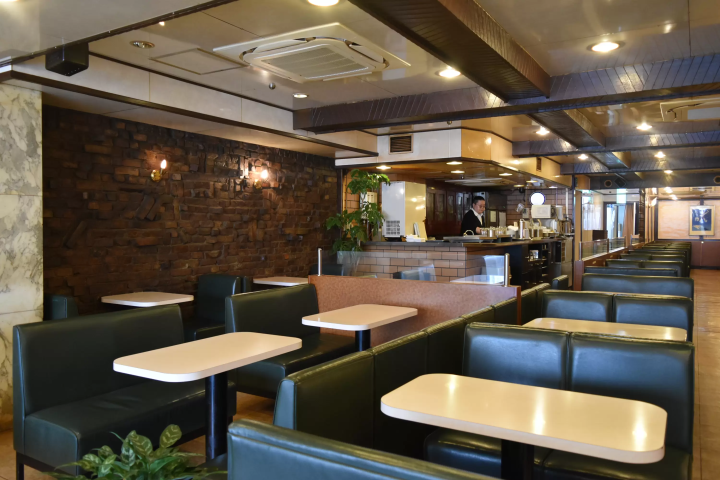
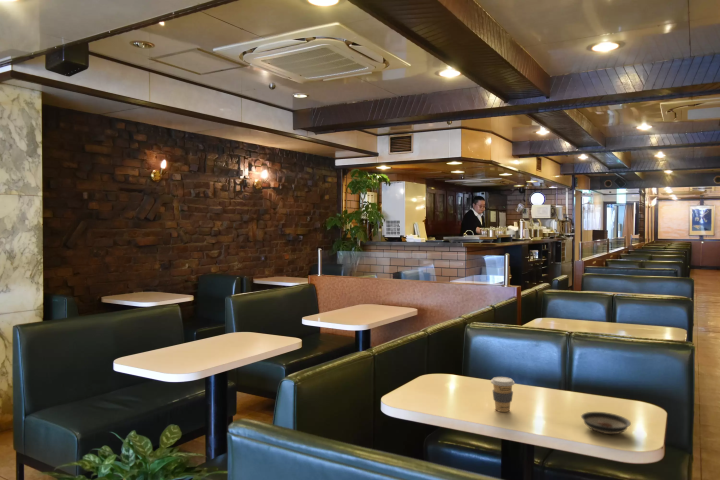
+ coffee cup [490,376,515,413]
+ saucer [580,411,632,435]
